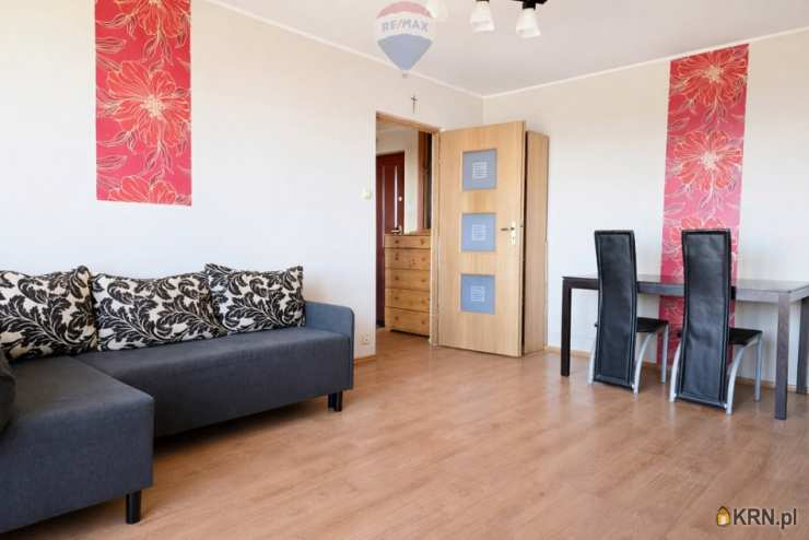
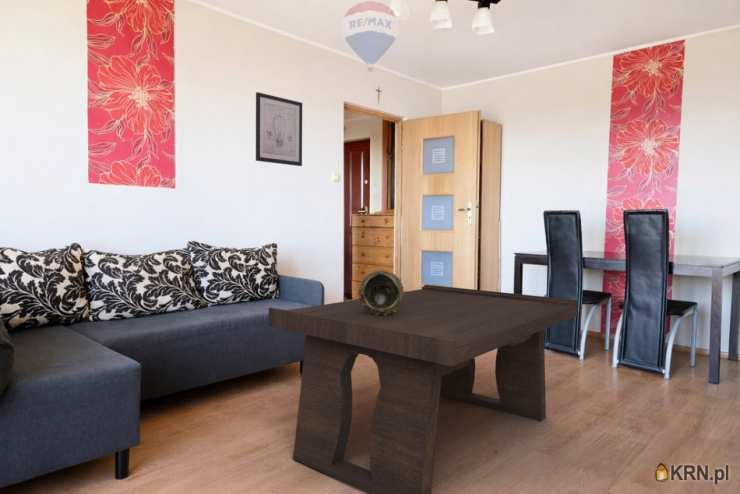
+ wall art [255,91,303,167]
+ decorative bowl [357,269,405,316]
+ coffee table [268,284,579,494]
